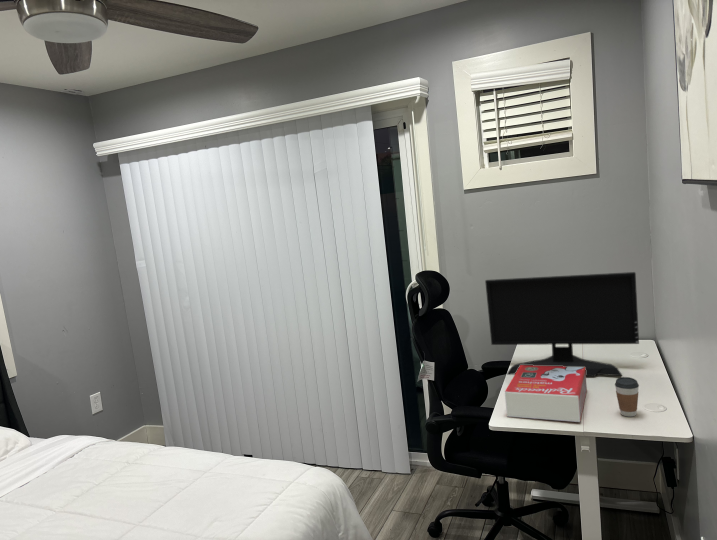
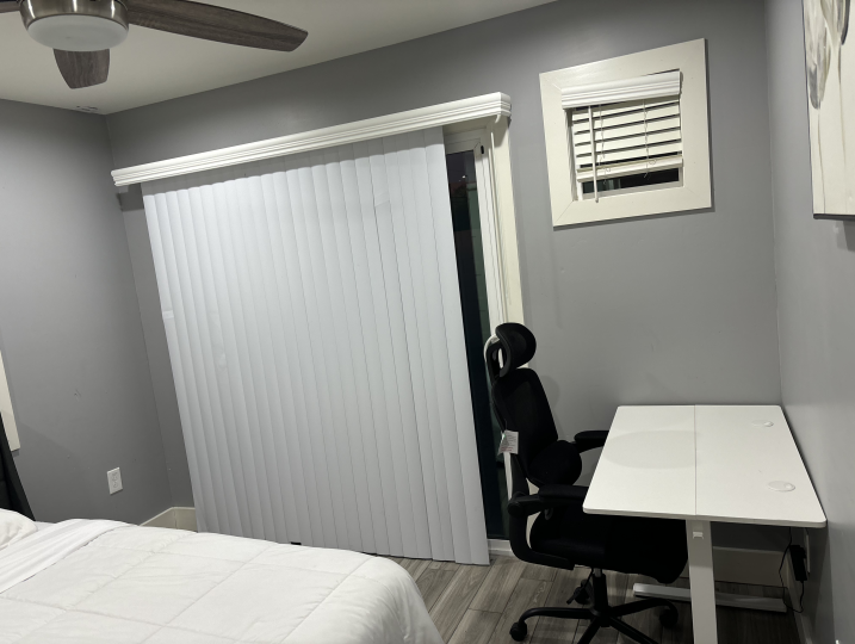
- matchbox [504,365,588,423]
- coffee cup [614,376,640,417]
- computer monitor [484,271,640,377]
